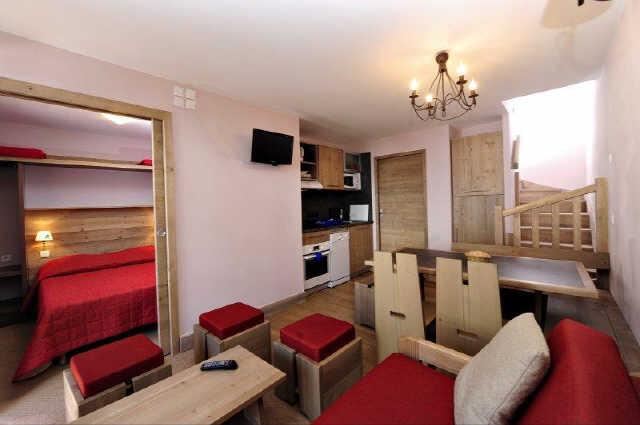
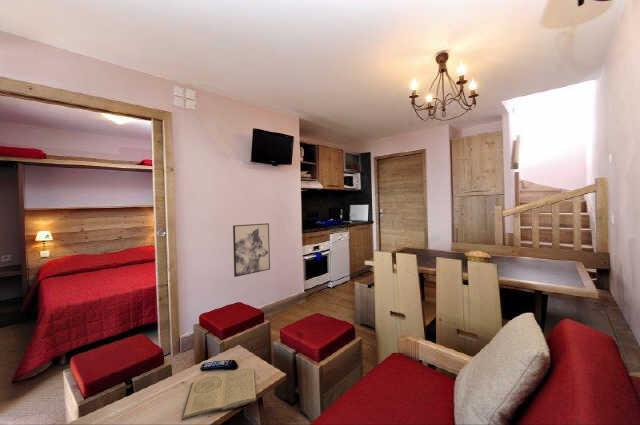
+ book [181,366,257,421]
+ wall art [232,222,271,278]
